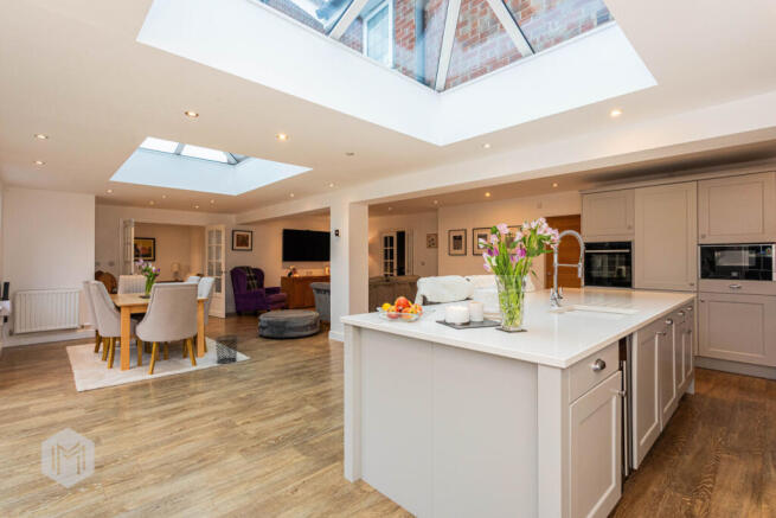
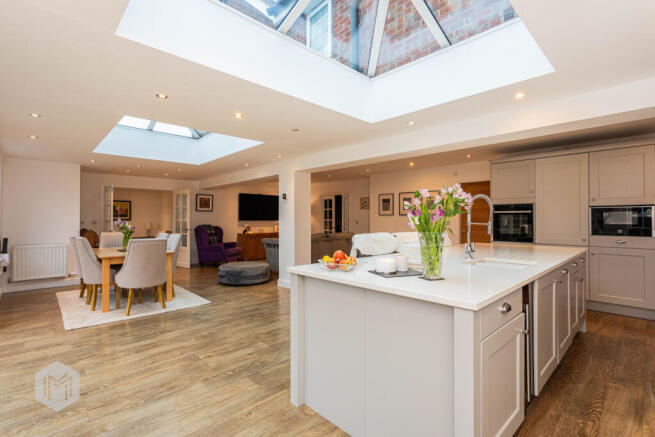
- waste bin [213,334,241,365]
